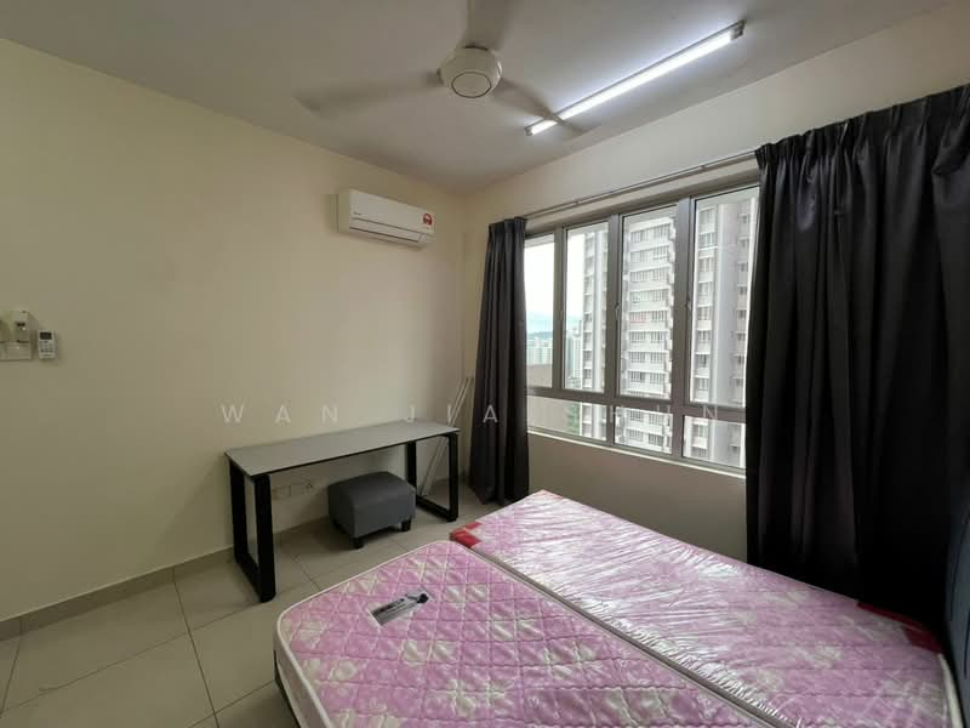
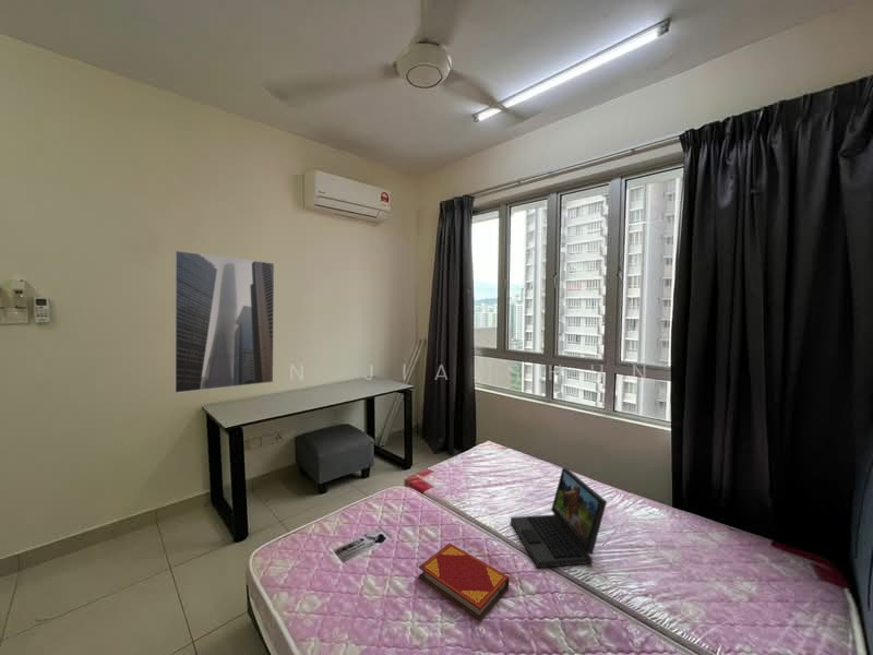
+ hardback book [418,541,511,621]
+ laptop [510,466,608,569]
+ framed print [174,249,275,394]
